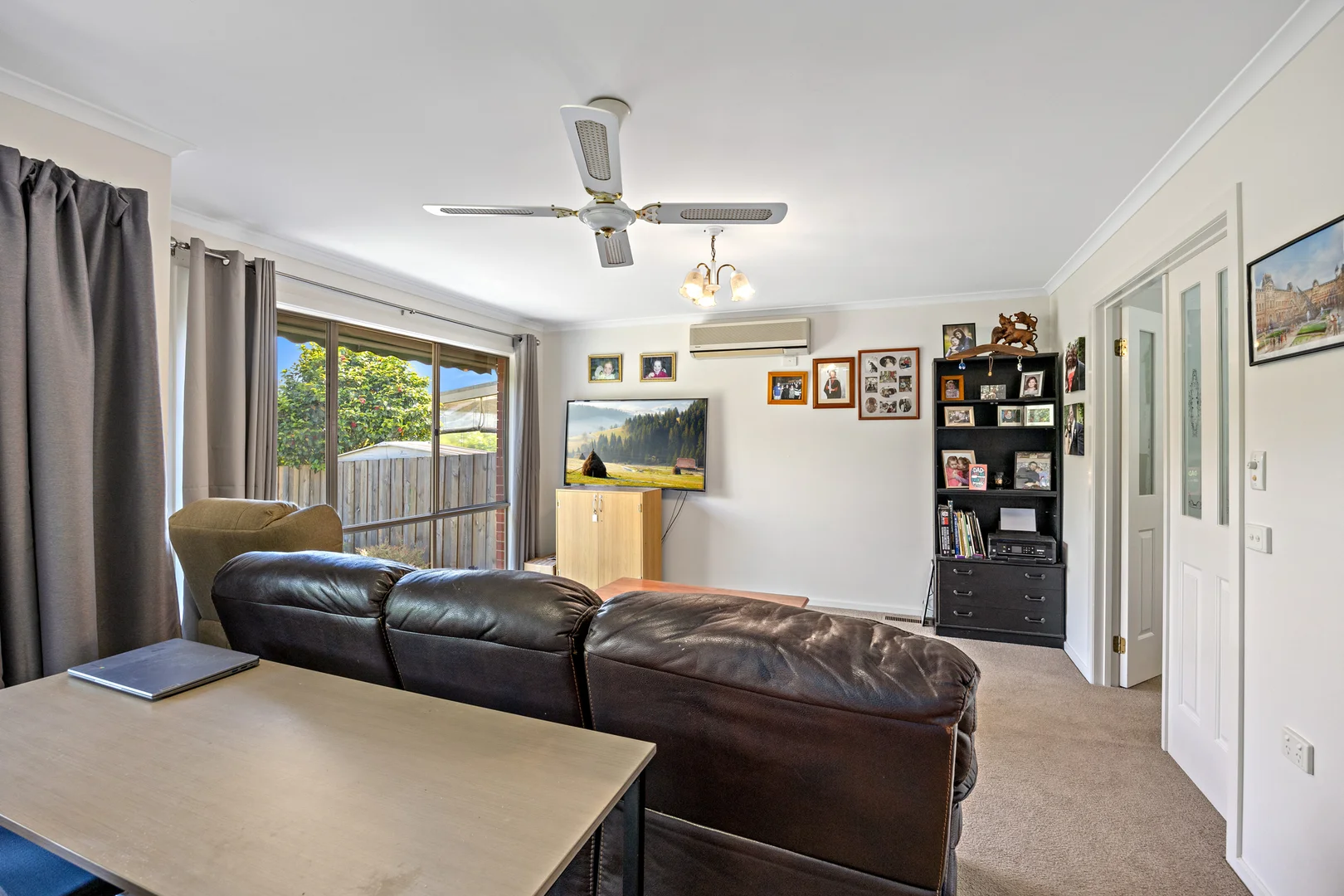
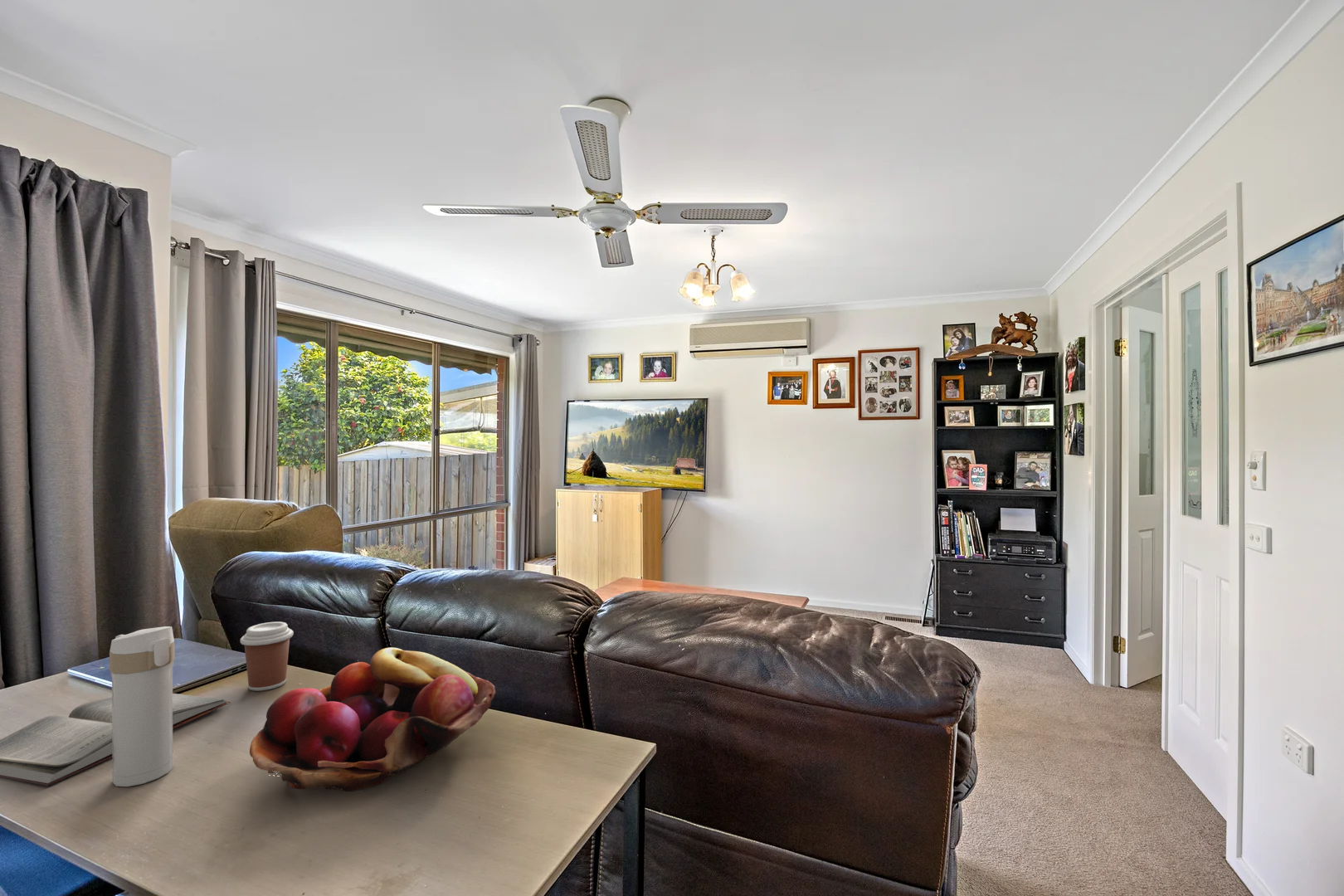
+ coffee cup [240,621,295,692]
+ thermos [109,626,175,787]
+ hardback book [0,693,231,786]
+ fruit basket [249,647,496,792]
